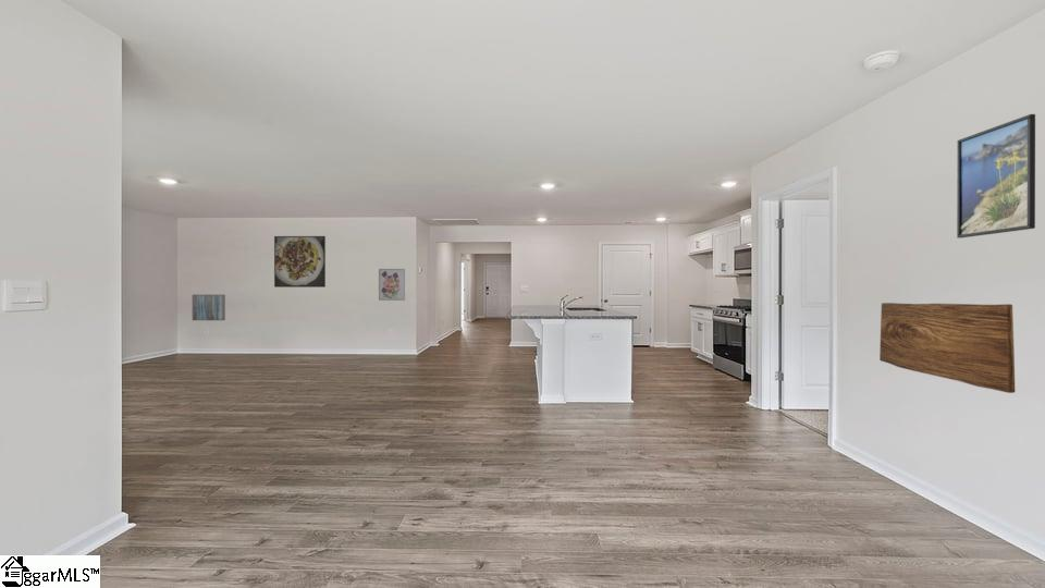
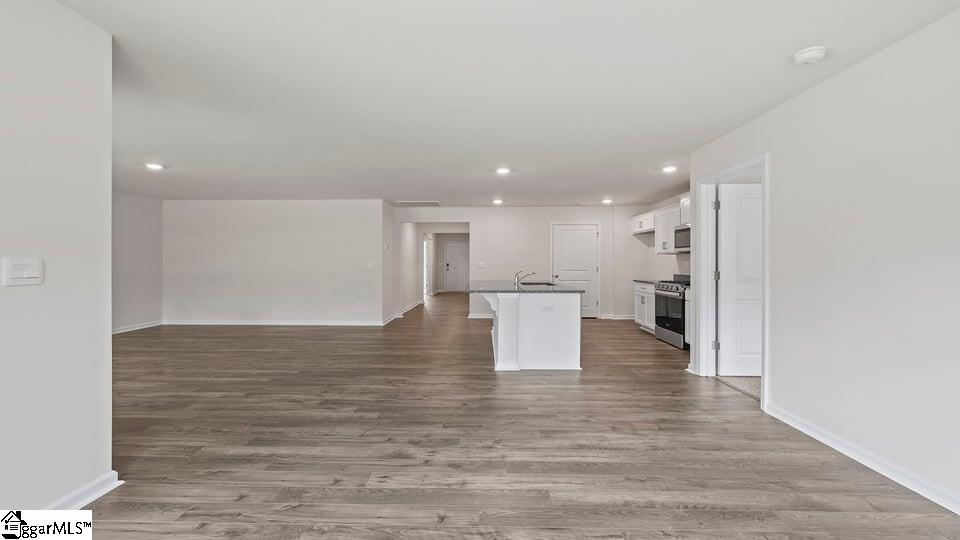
- wall art [192,294,226,321]
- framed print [956,113,1036,240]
- wooden board [878,302,1016,394]
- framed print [273,235,327,289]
- wall art [378,268,406,302]
